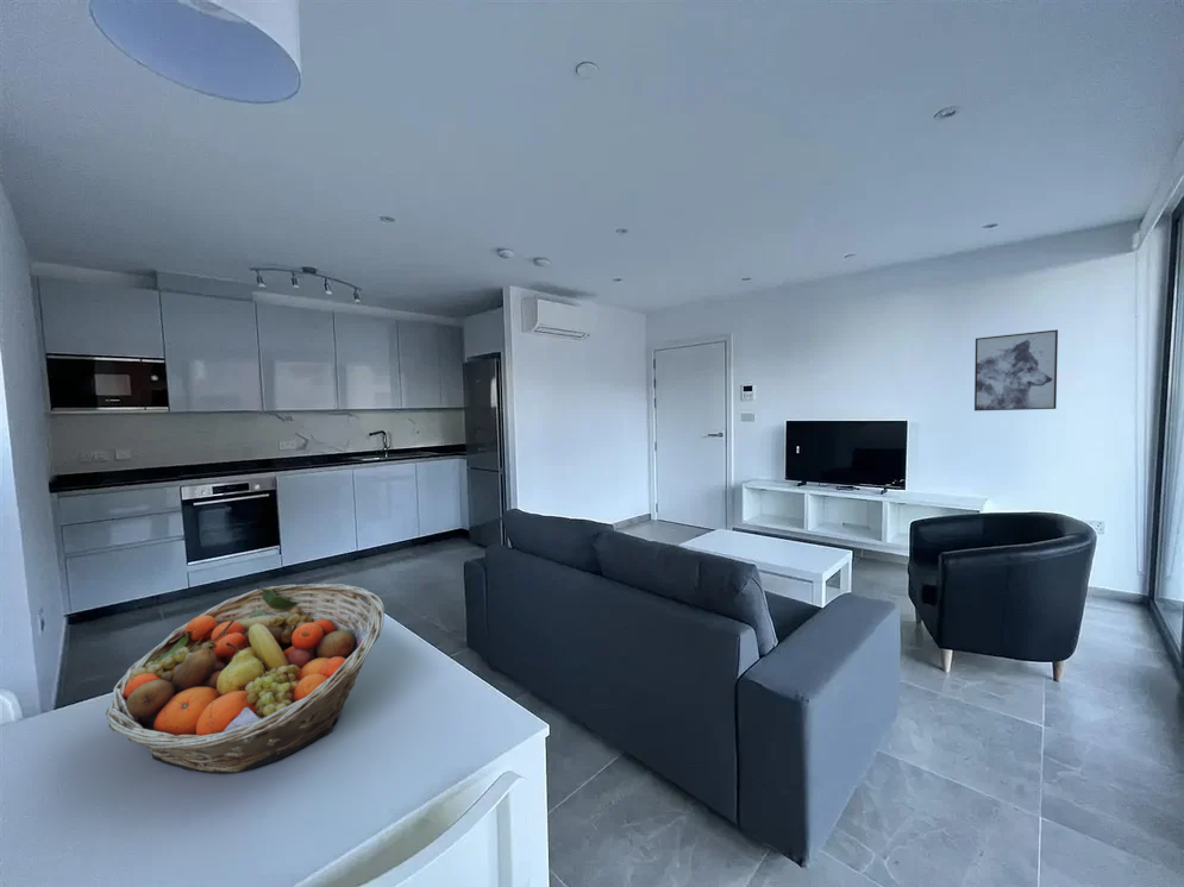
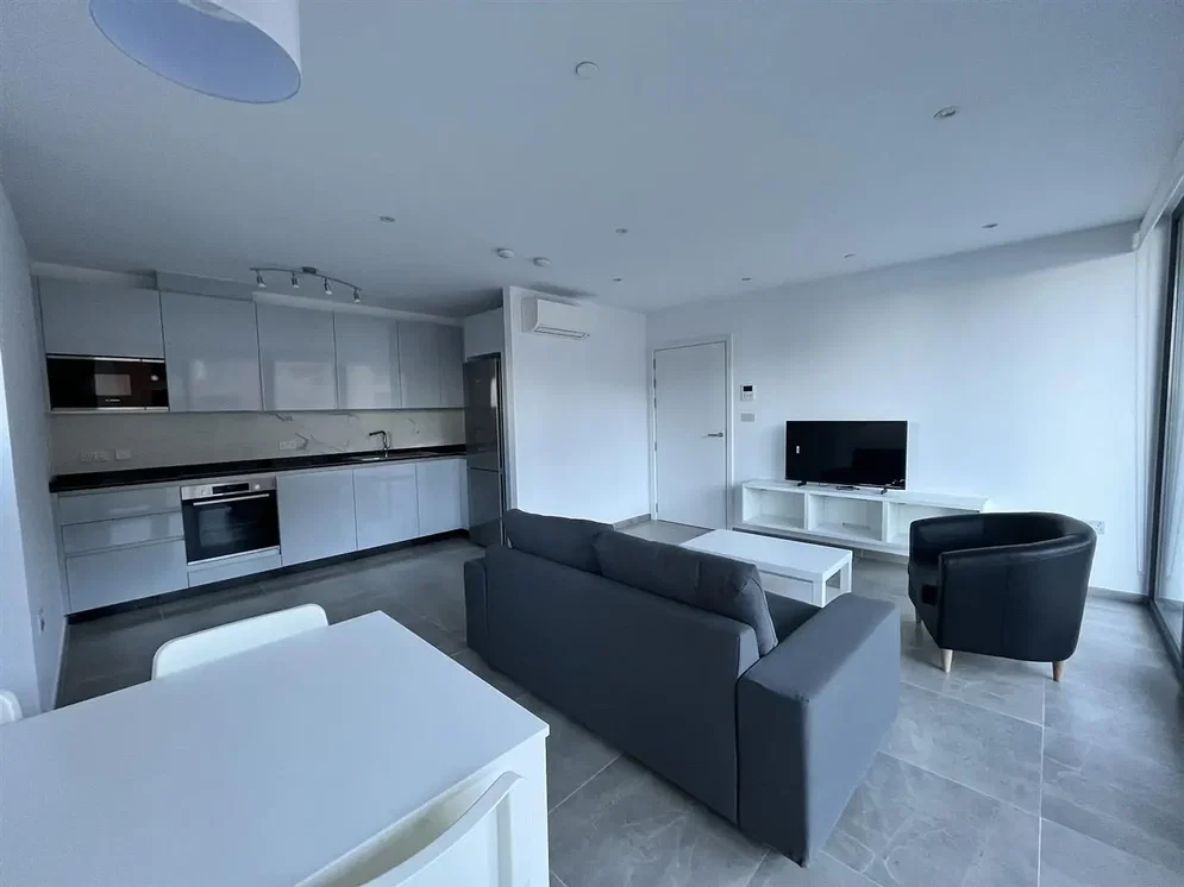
- fruit basket [105,583,386,774]
- wall art [973,328,1059,413]
